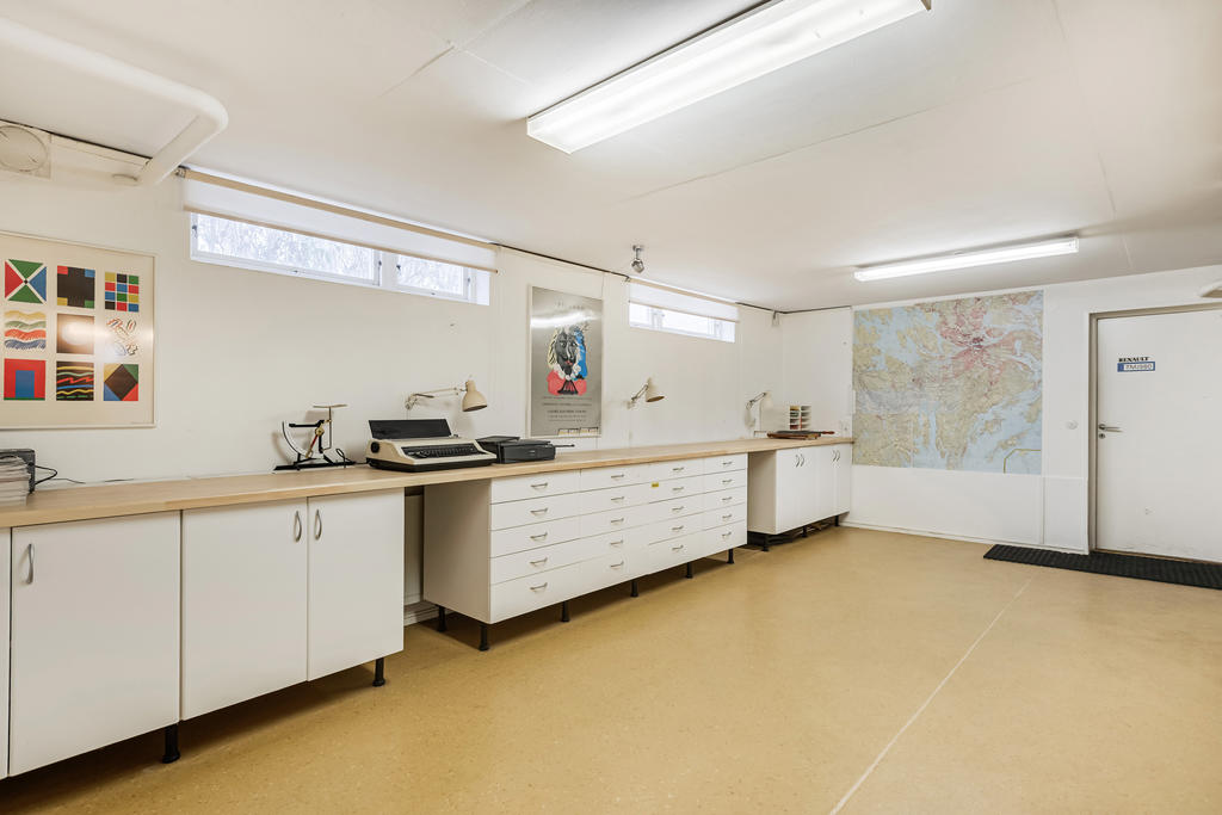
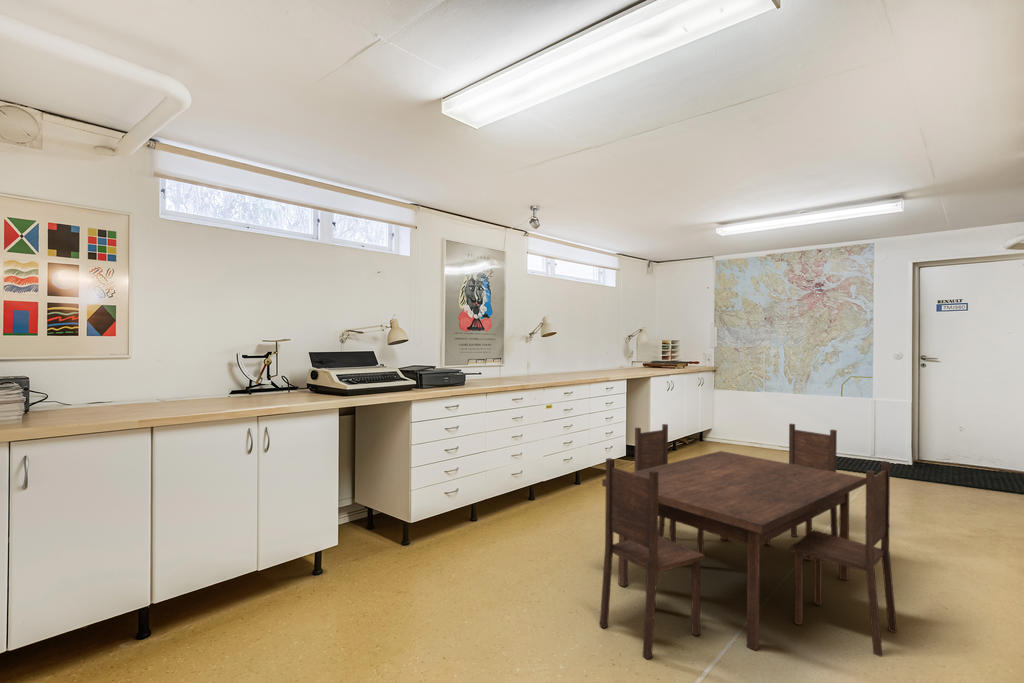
+ dining set [599,423,898,660]
